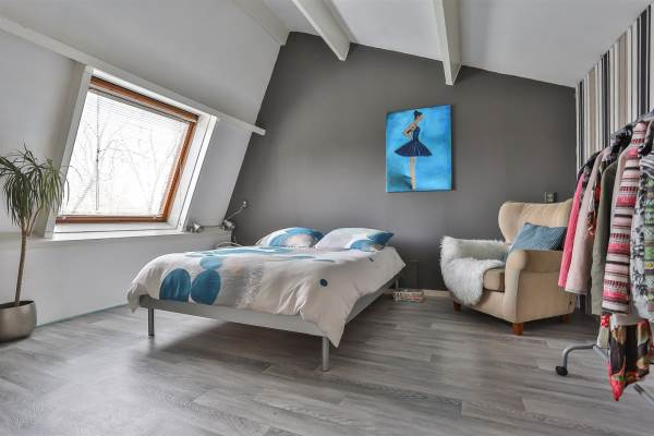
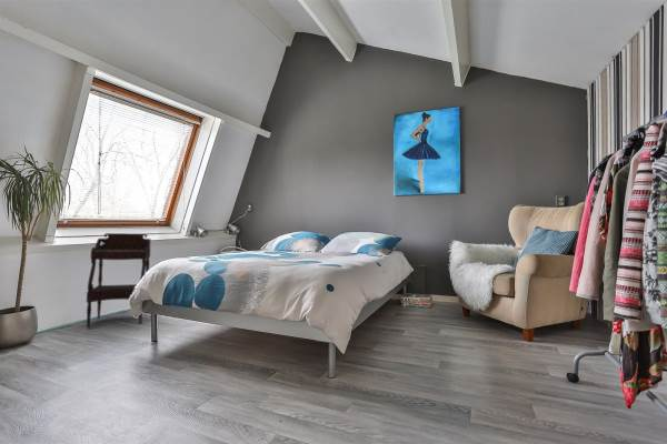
+ side table [86,232,151,329]
